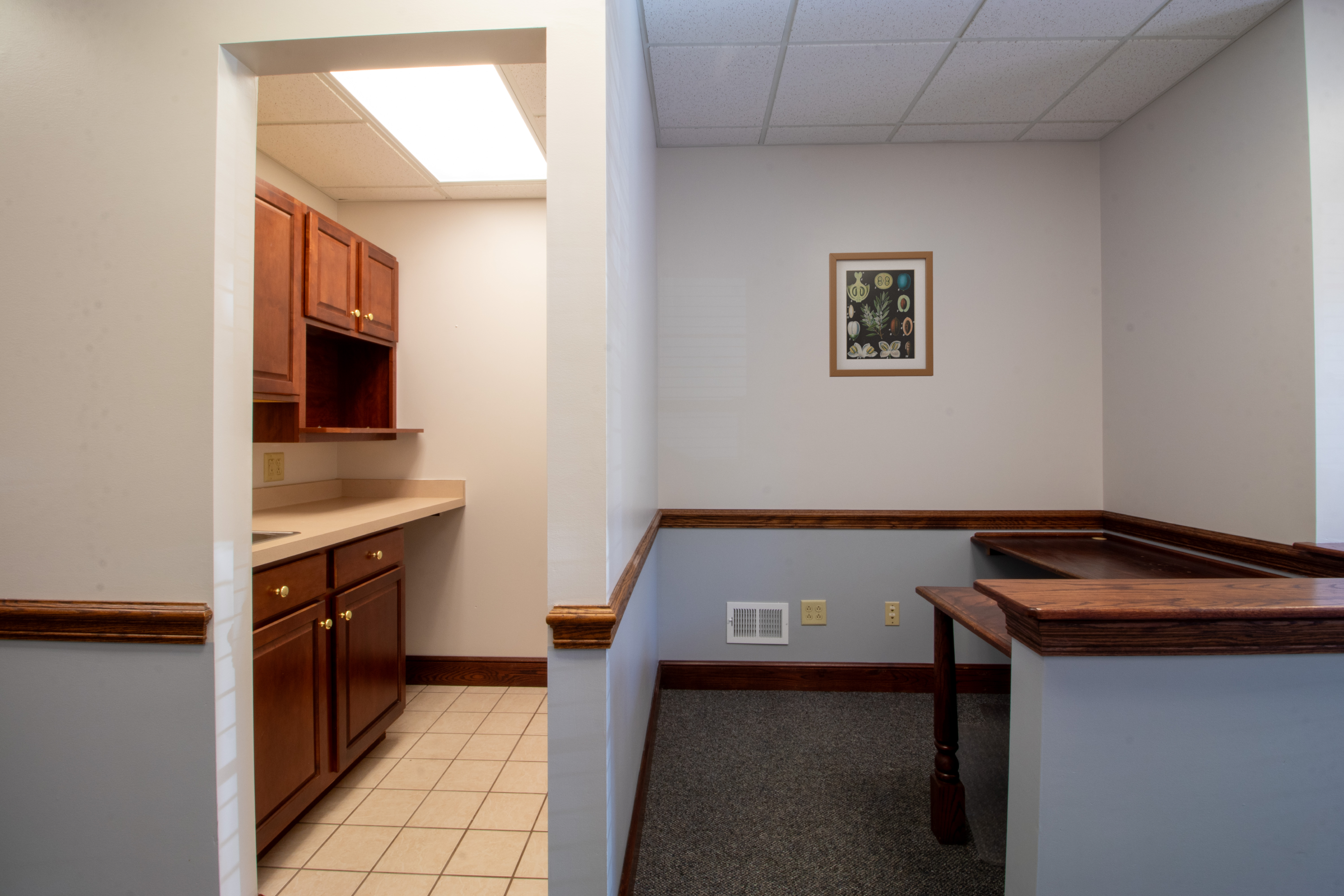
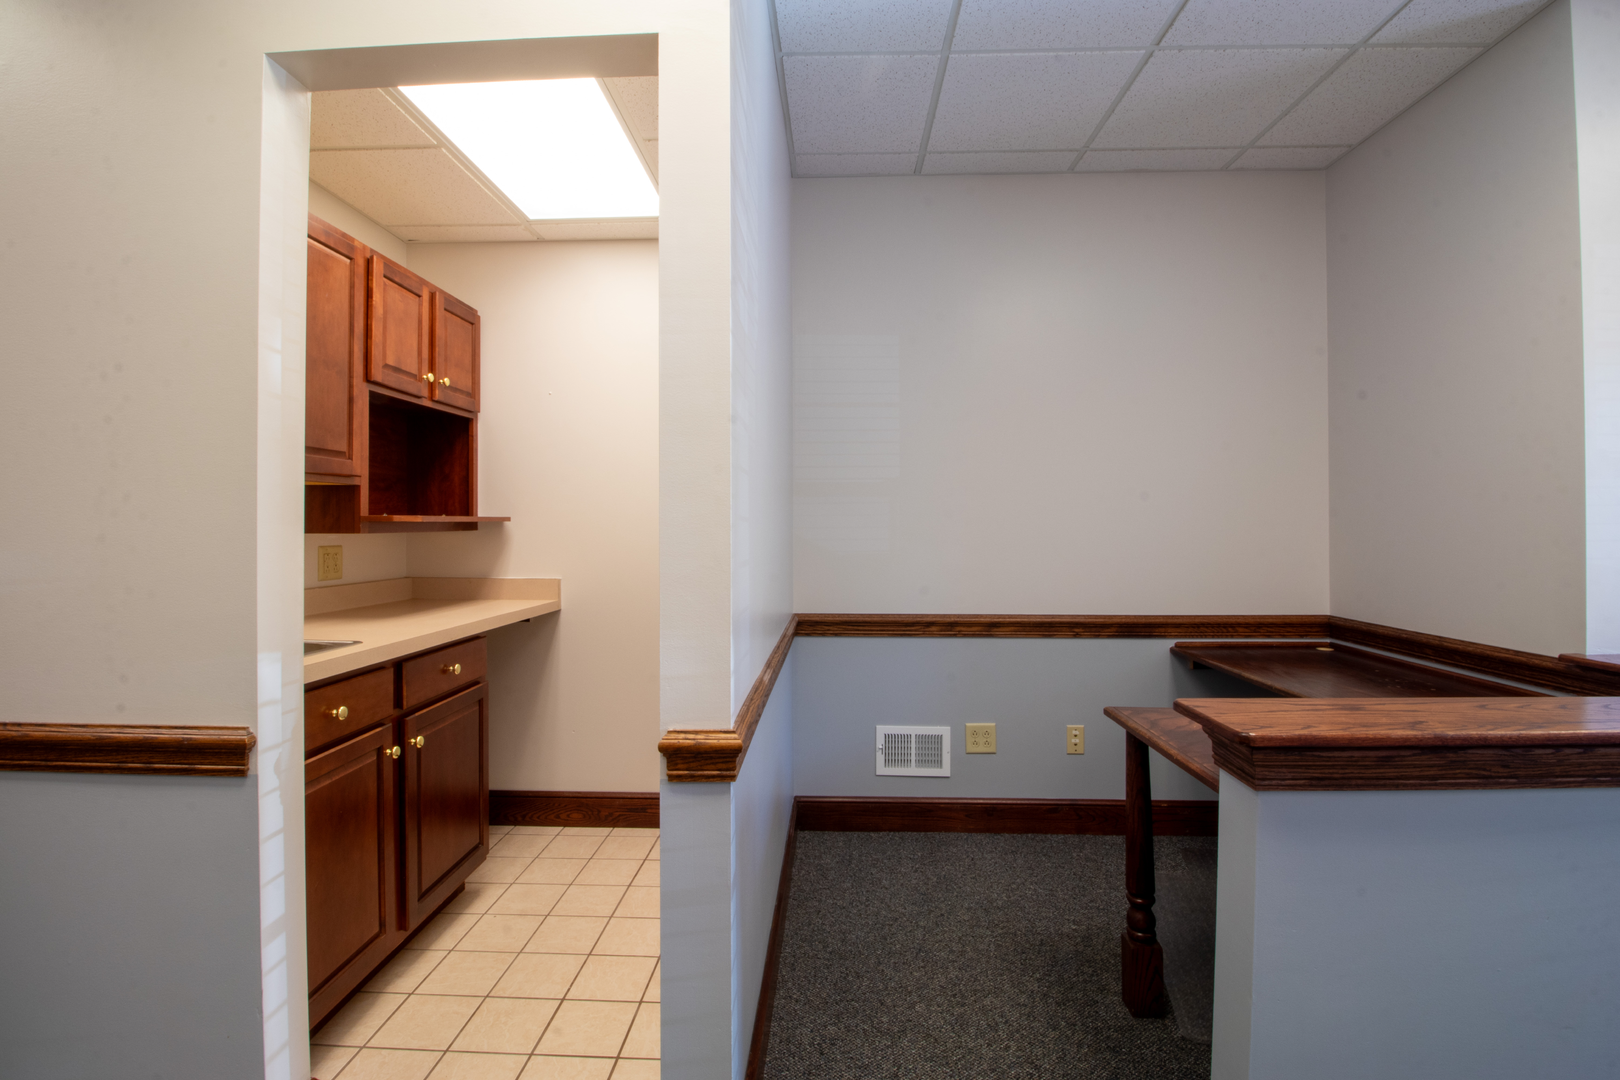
- wall art [829,251,934,377]
